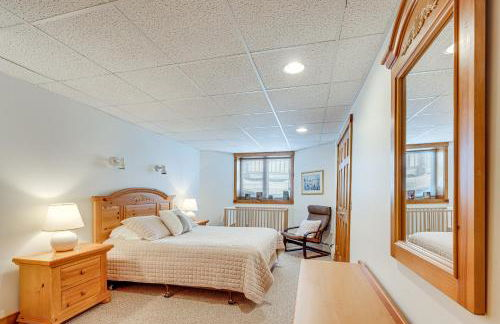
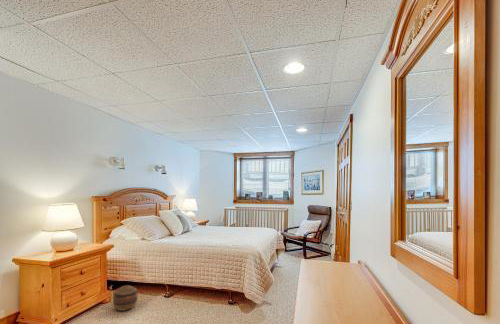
+ basket [112,284,139,312]
